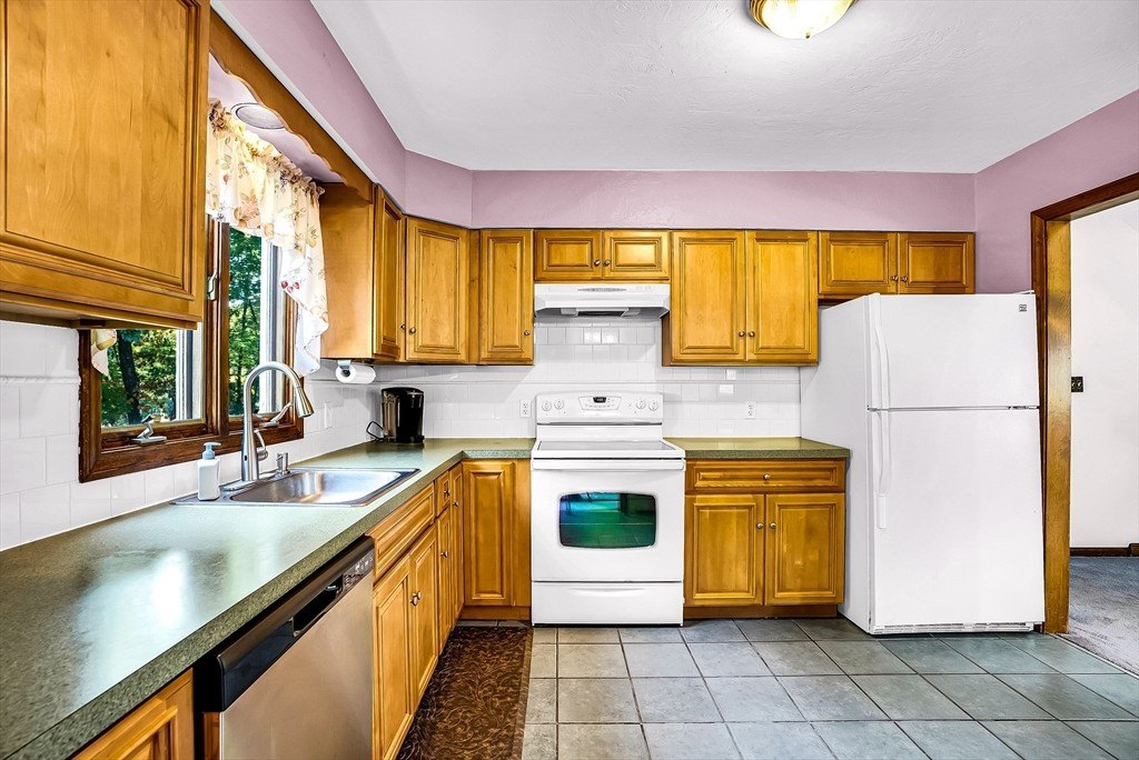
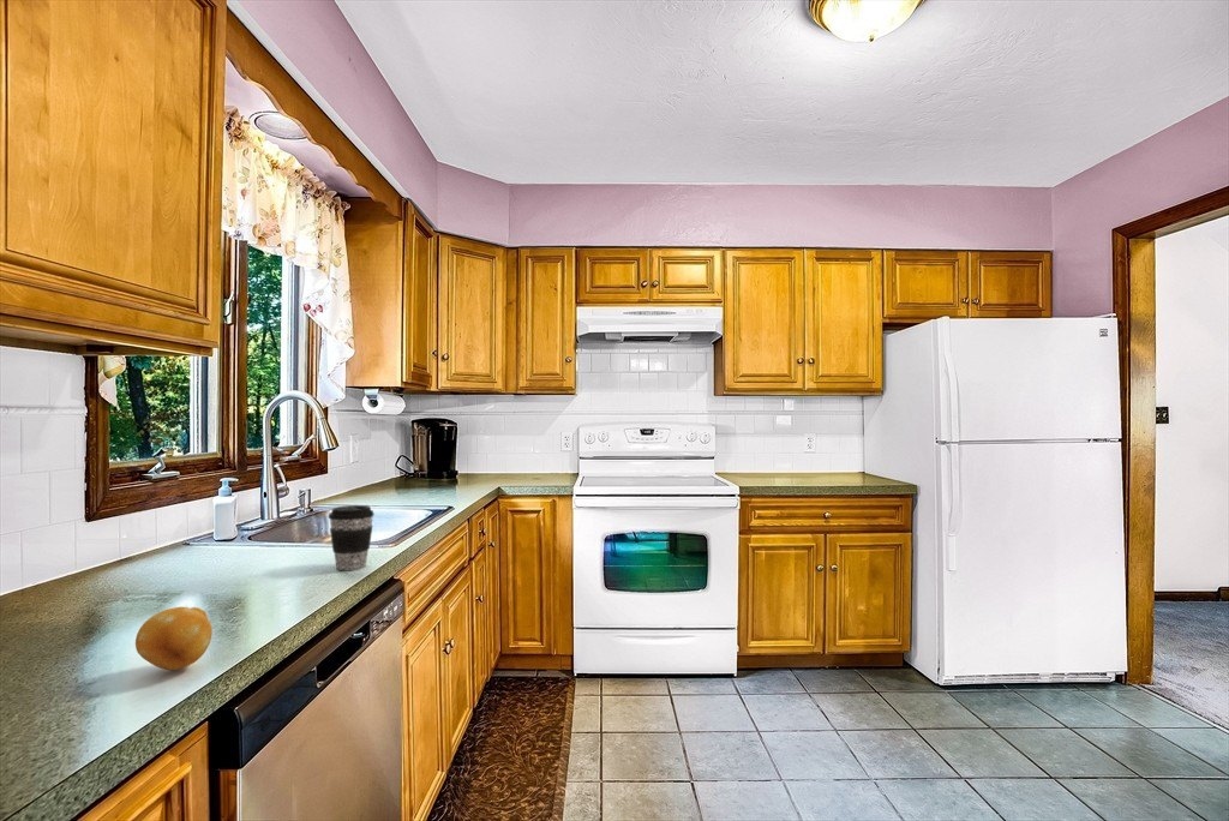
+ fruit [134,606,214,671]
+ coffee cup [328,504,374,571]
